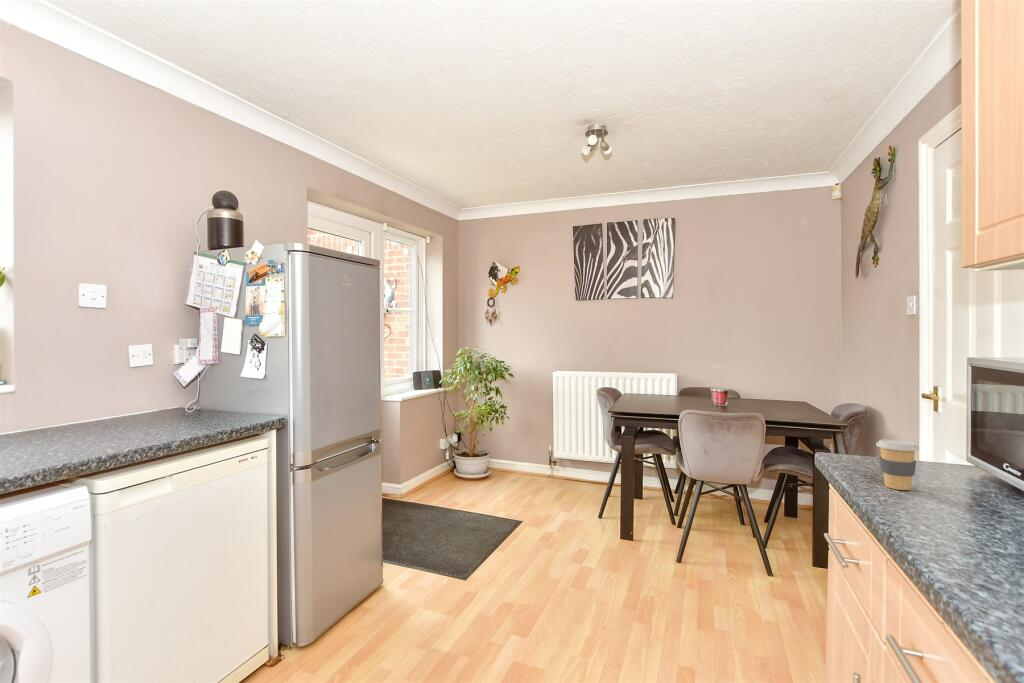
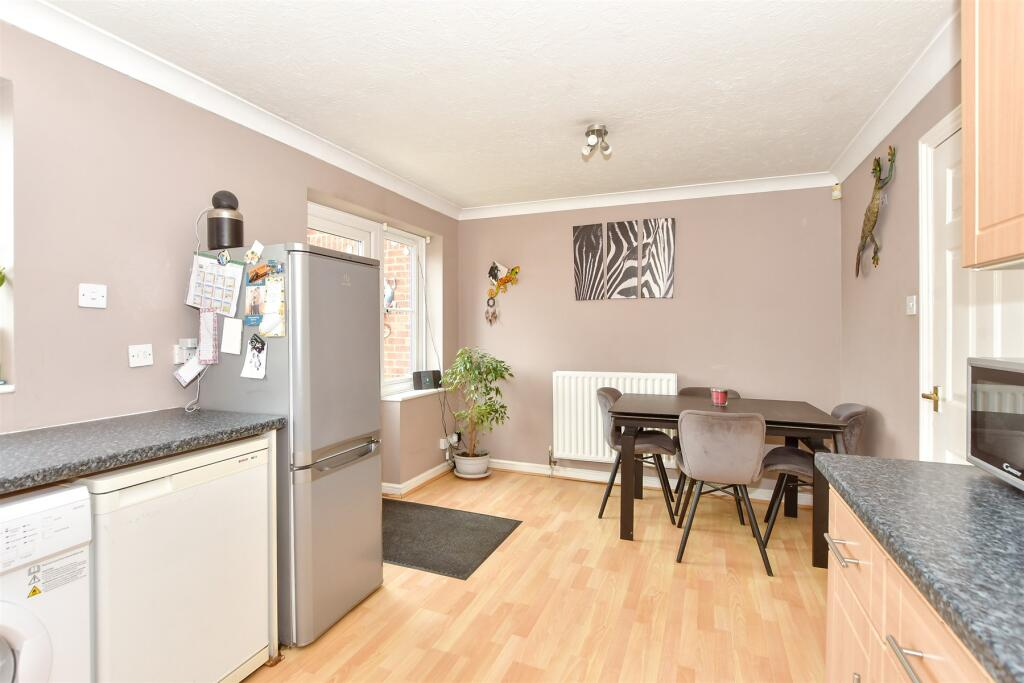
- coffee cup [875,438,920,491]
